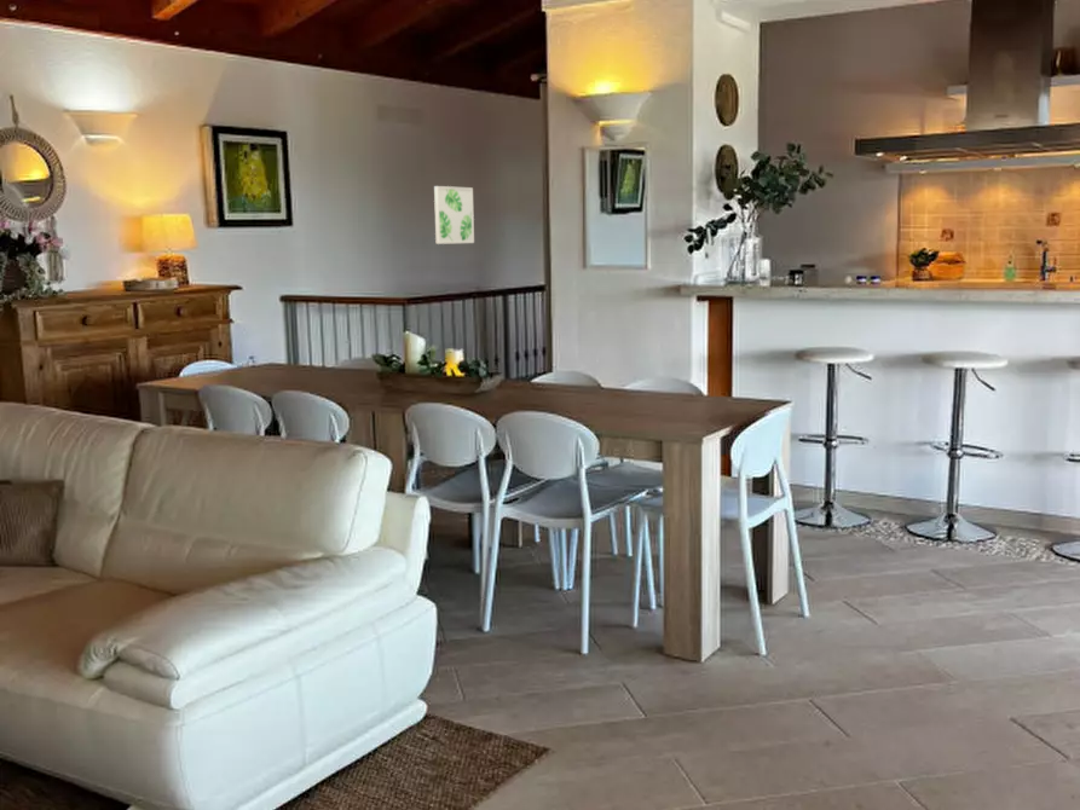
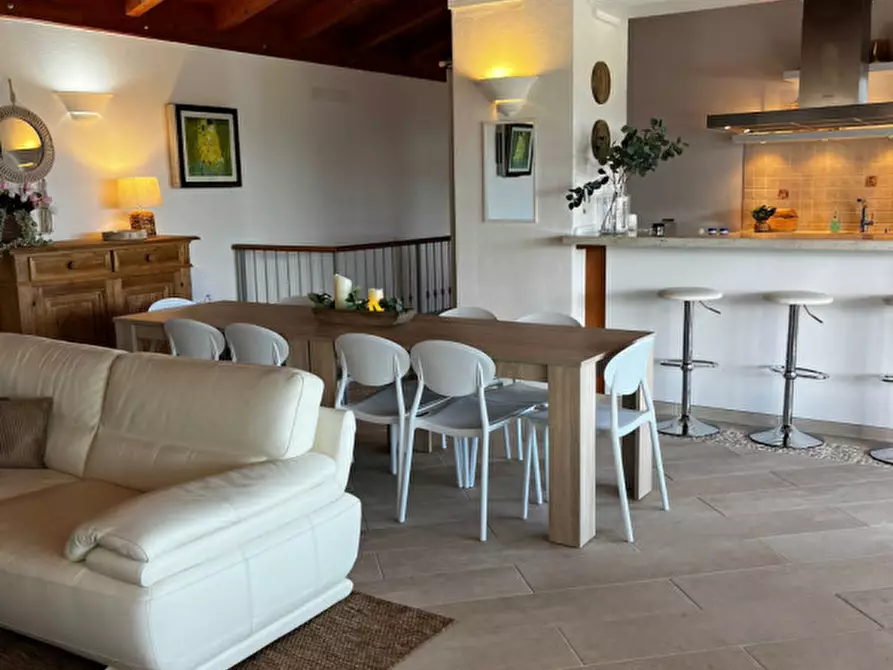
- wall art [433,185,475,245]
